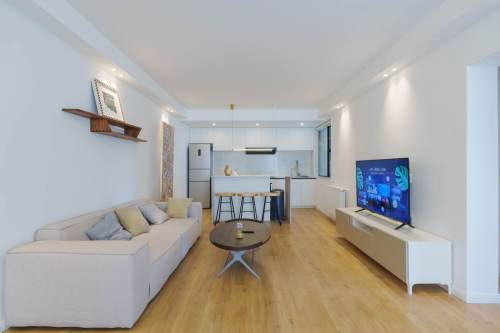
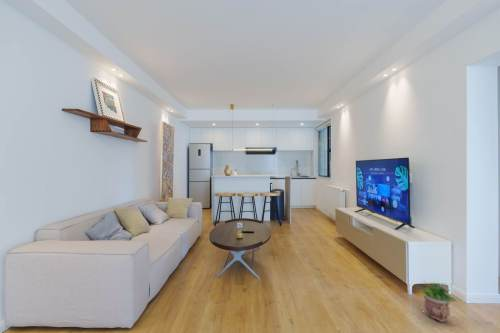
+ potted plant [419,281,458,323]
